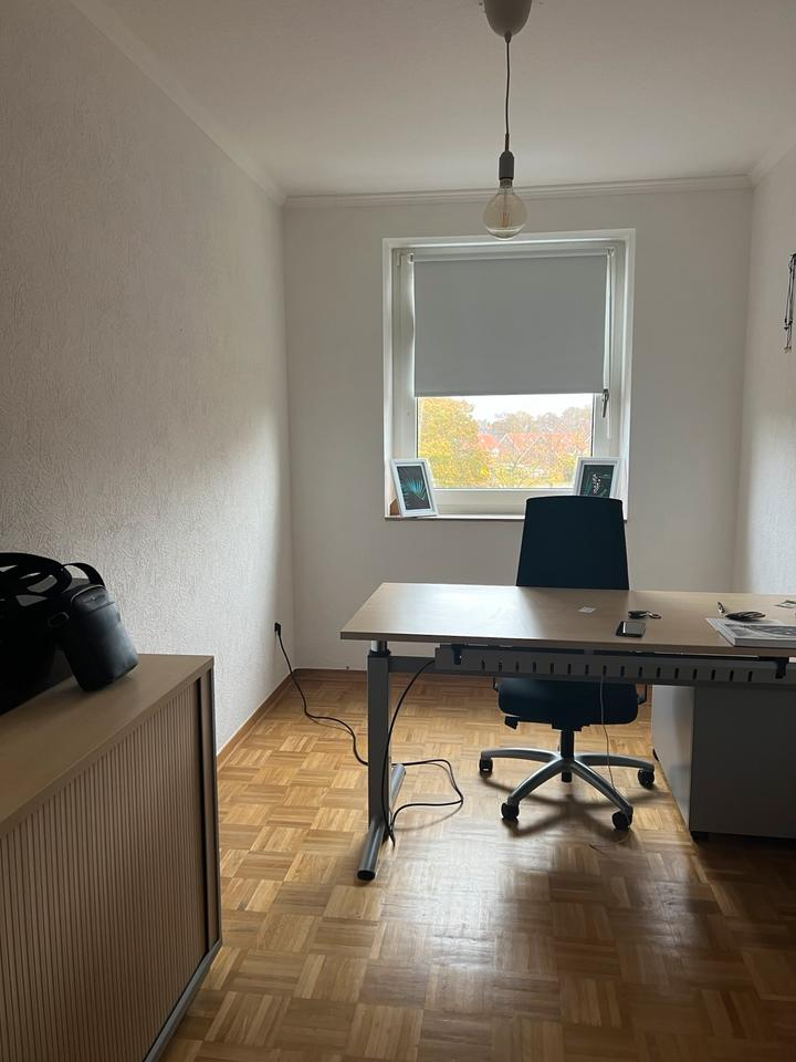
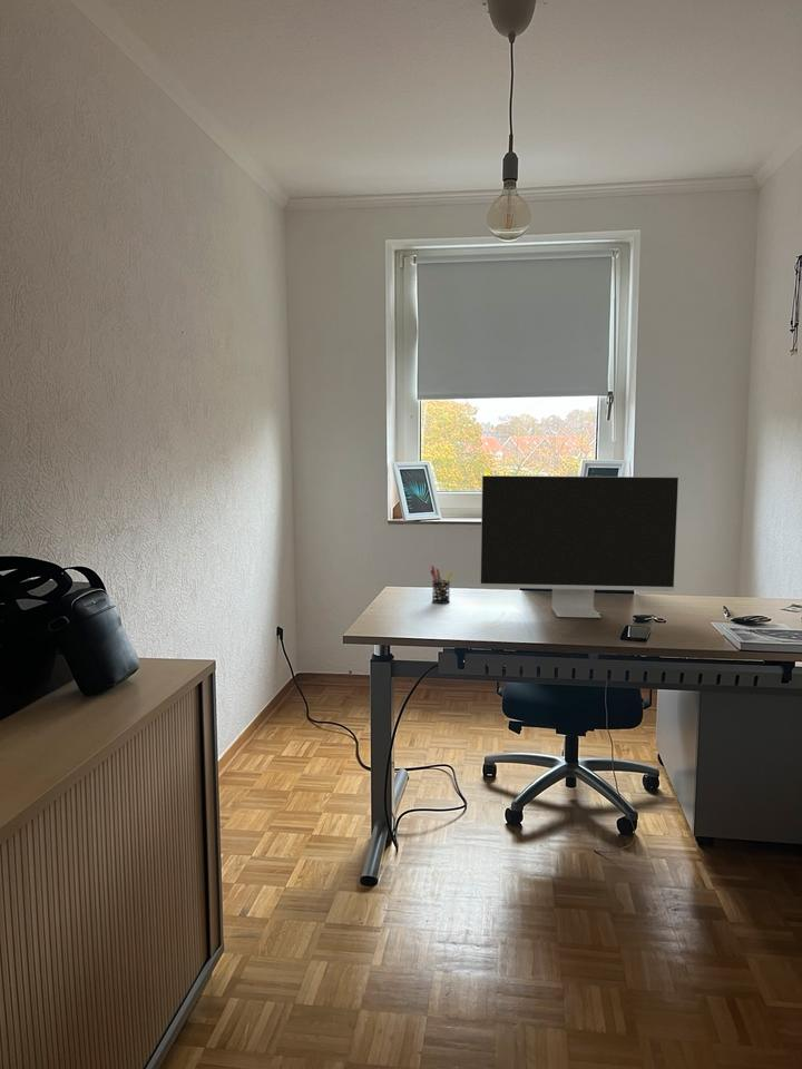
+ monitor [479,474,679,619]
+ pen holder [430,565,454,605]
